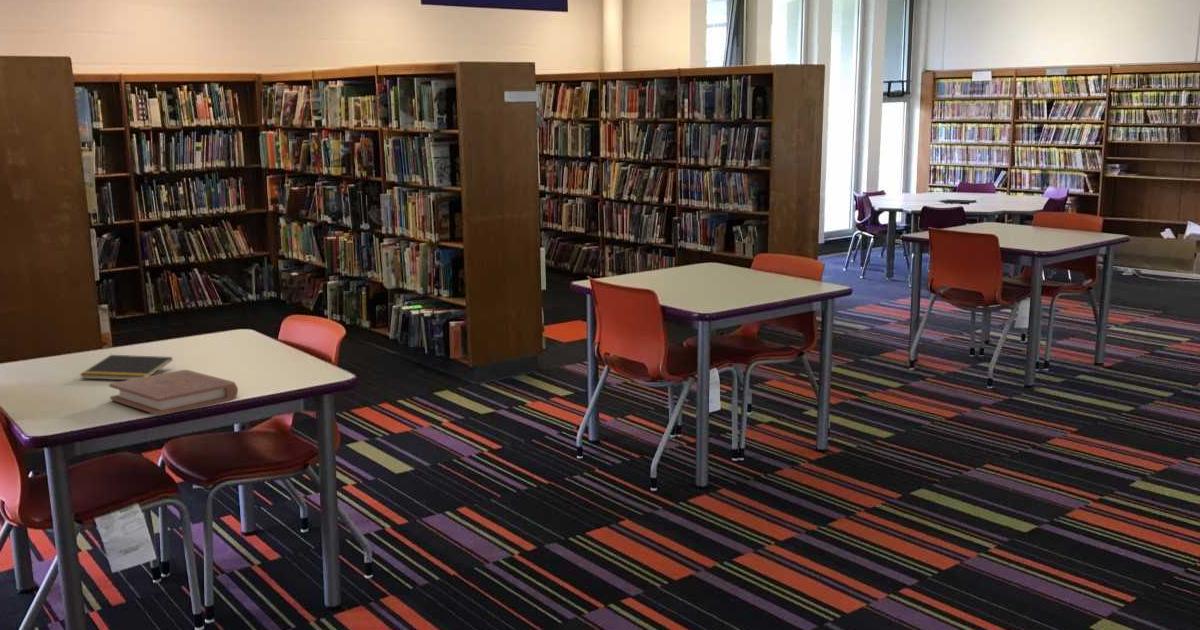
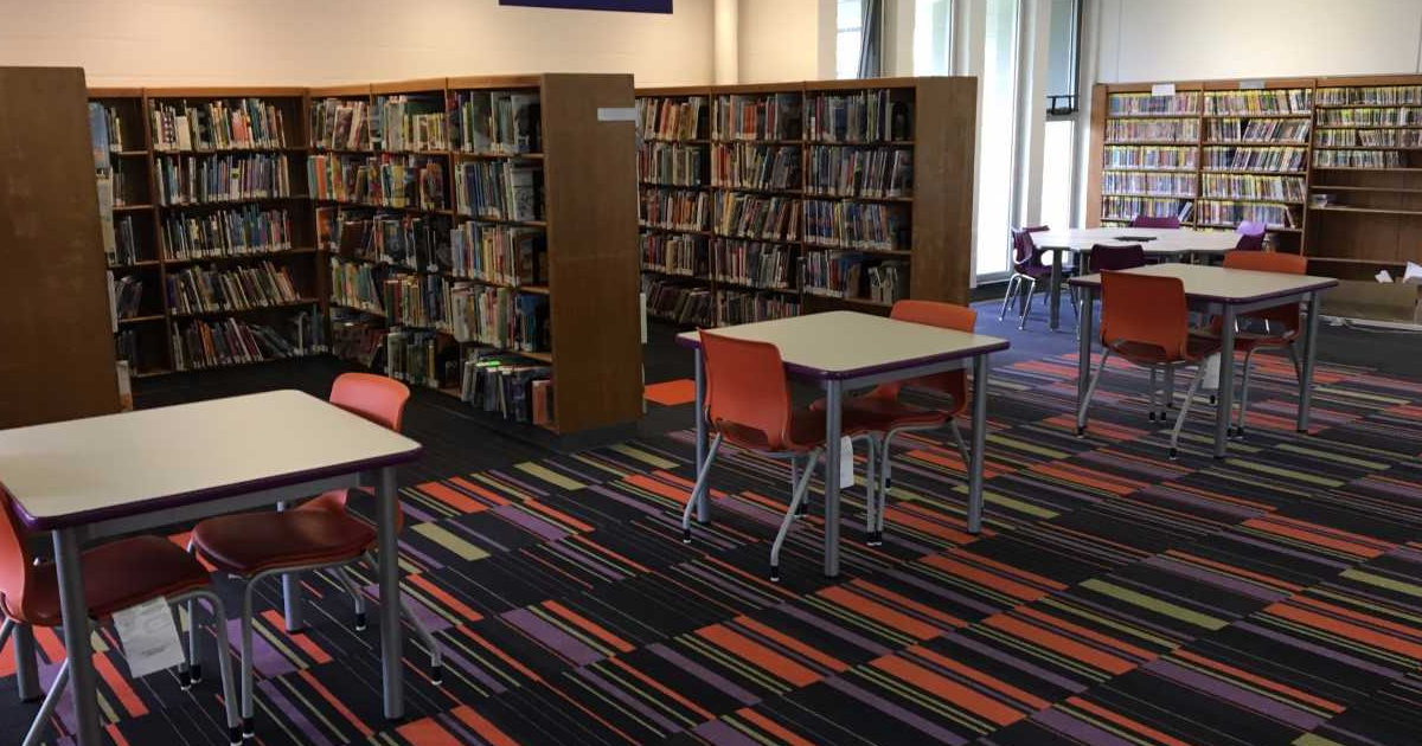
- notepad [78,354,173,381]
- book [108,369,239,416]
